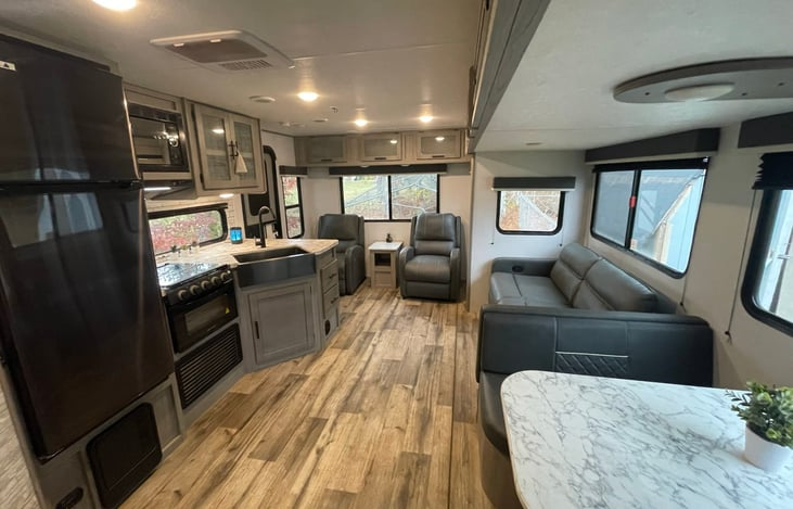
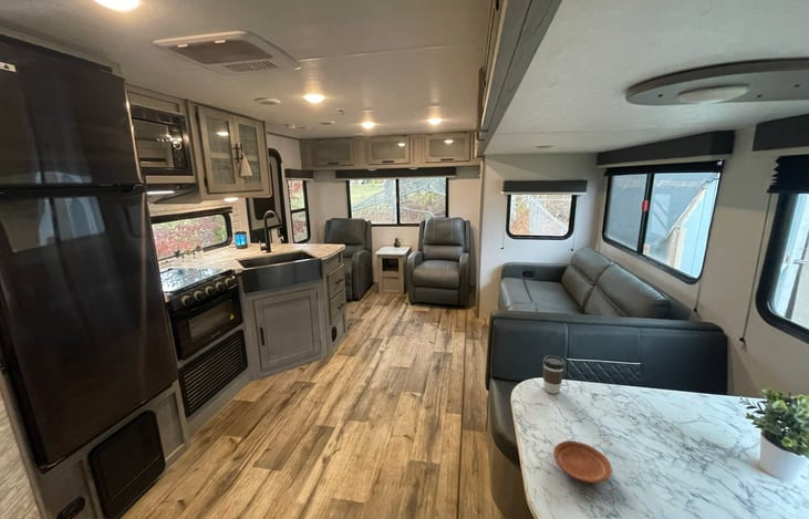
+ coffee cup [541,354,566,395]
+ plate [552,439,613,485]
